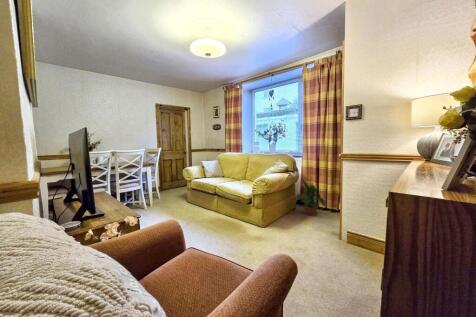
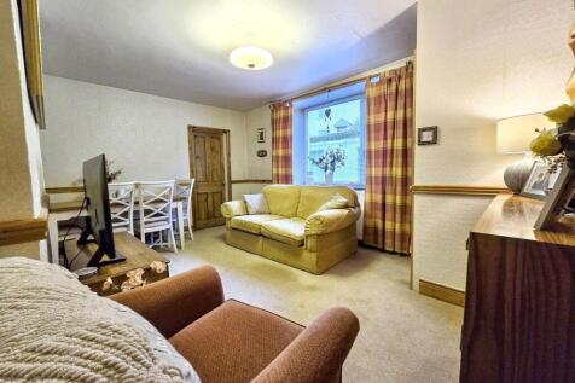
- potted plant [293,179,326,217]
